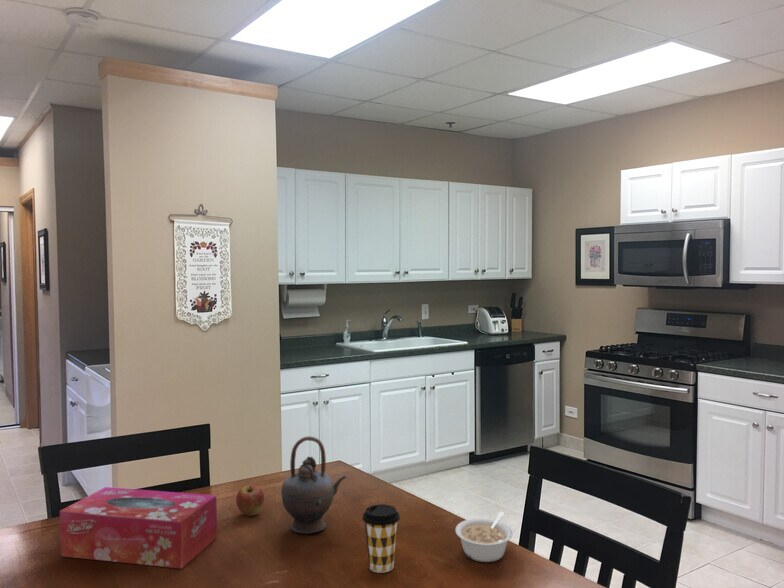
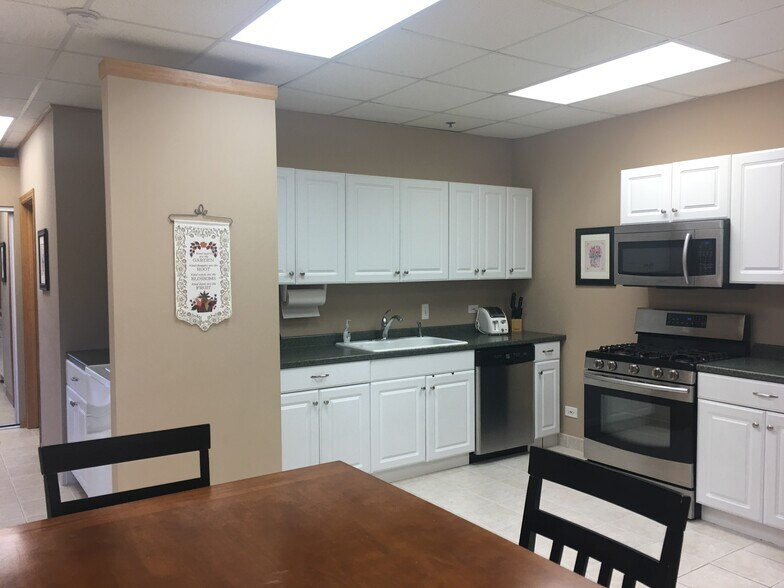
- teapot [280,435,347,535]
- legume [454,511,514,563]
- tissue box [59,486,218,570]
- coffee cup [361,503,401,574]
- fruit [235,484,265,517]
